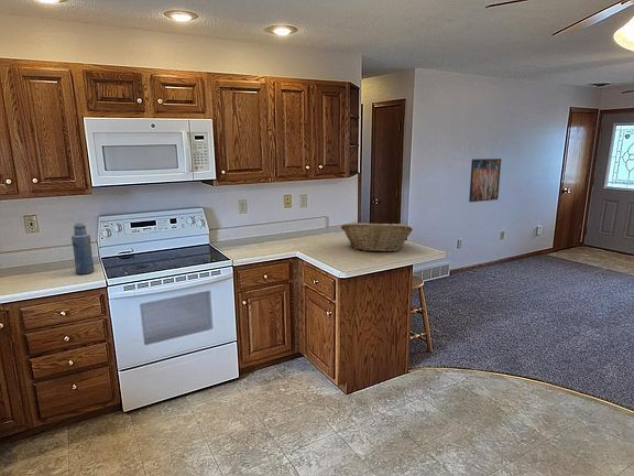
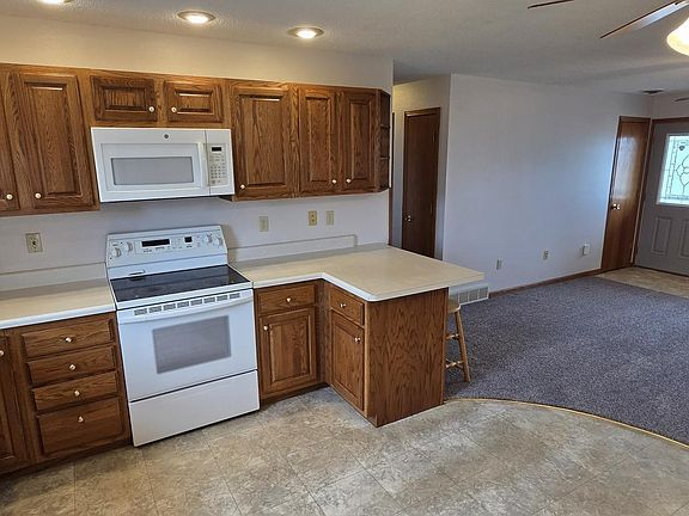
- fruit basket [340,221,414,252]
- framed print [468,158,502,203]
- bottle [70,221,95,275]
